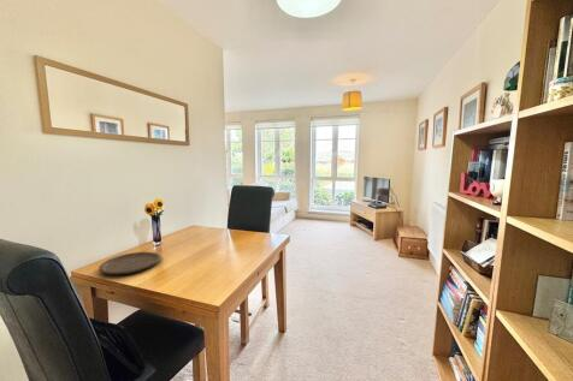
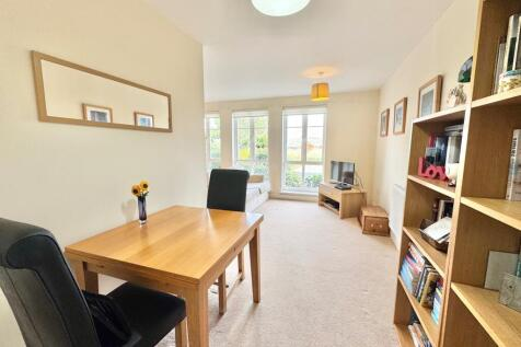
- plate [98,251,161,275]
